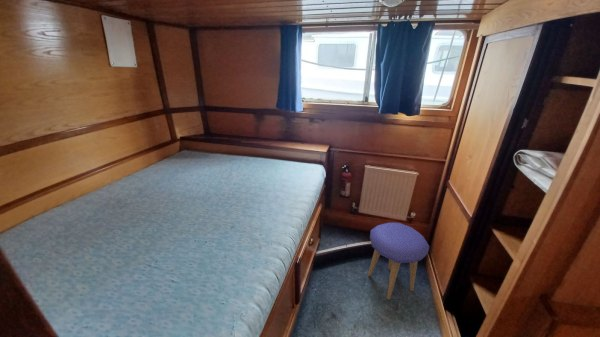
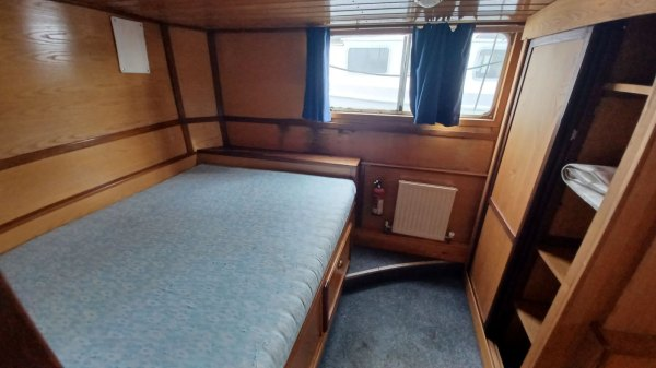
- stool [367,222,430,301]
